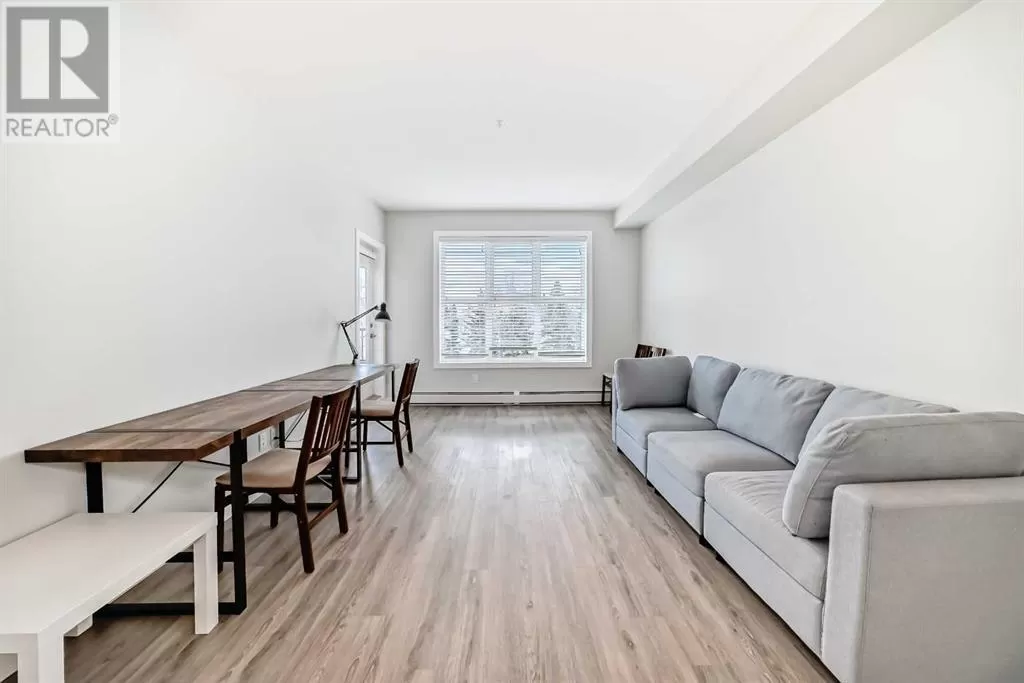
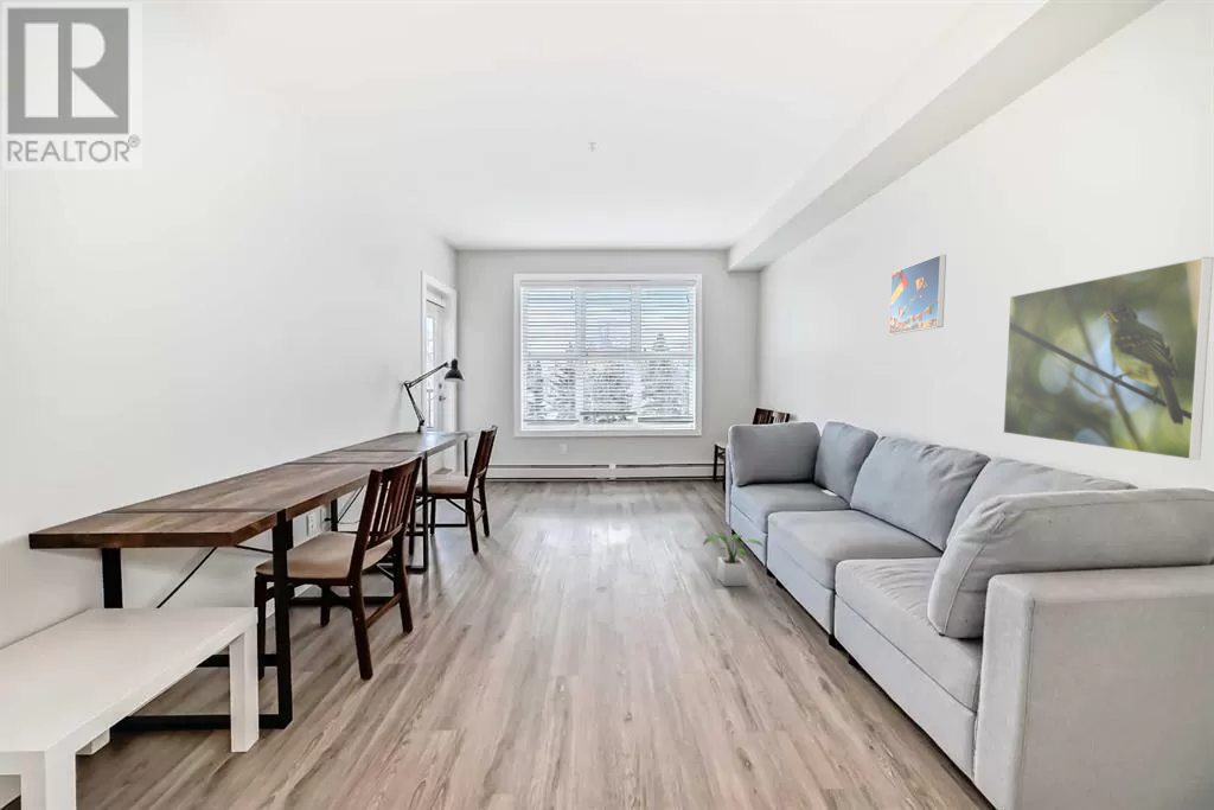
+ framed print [1002,256,1214,461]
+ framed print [888,254,947,336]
+ potted plant [703,534,765,587]
